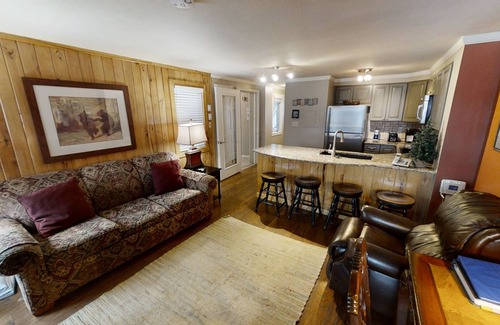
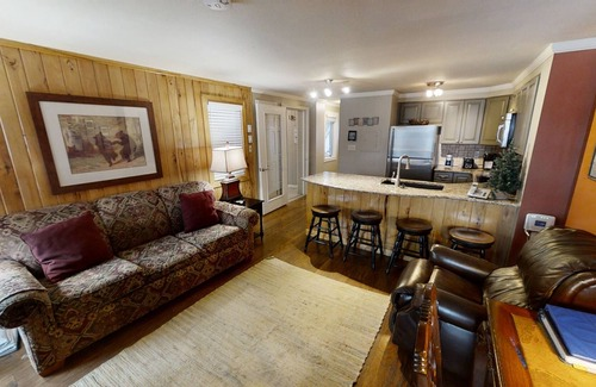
+ pen [509,336,529,369]
